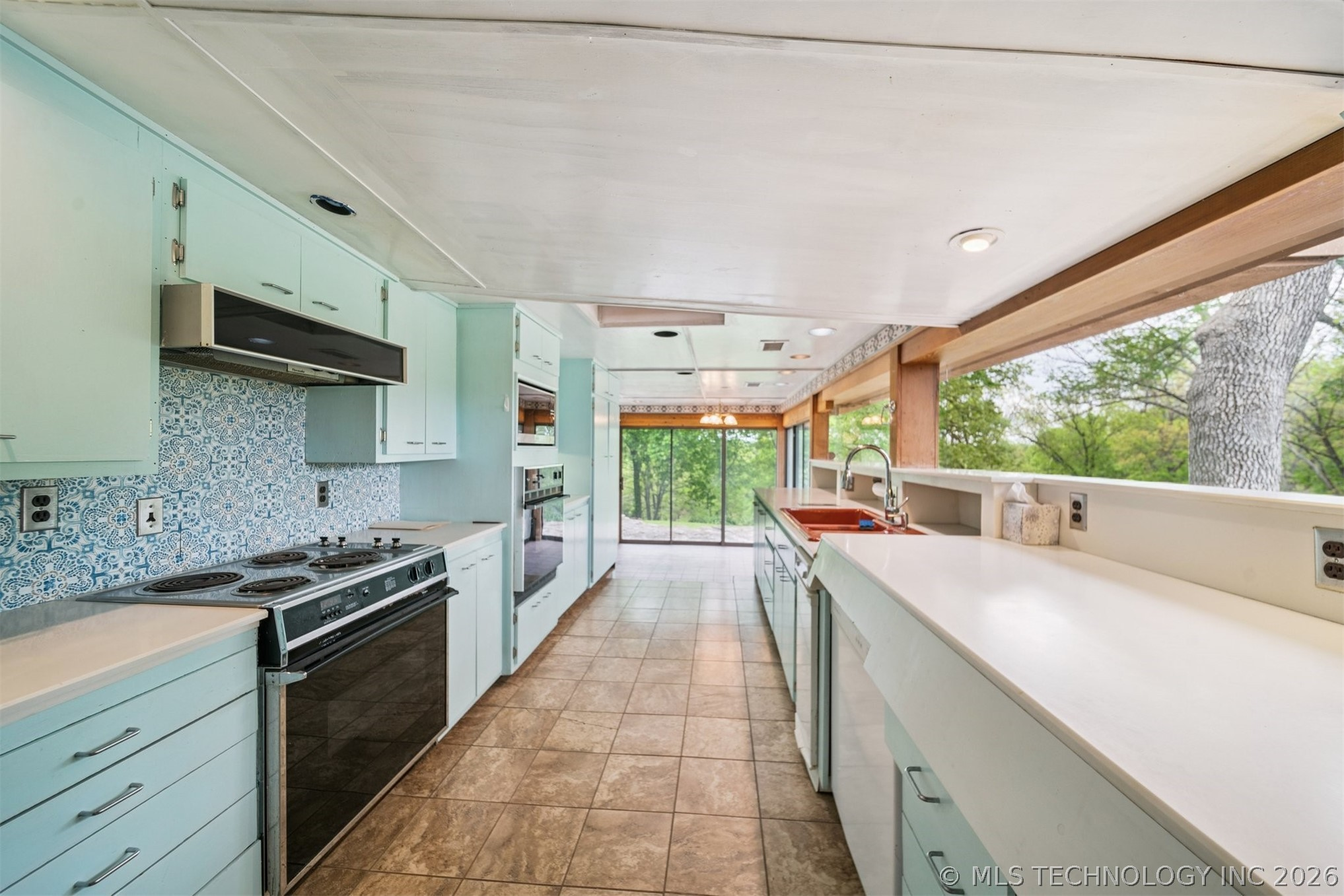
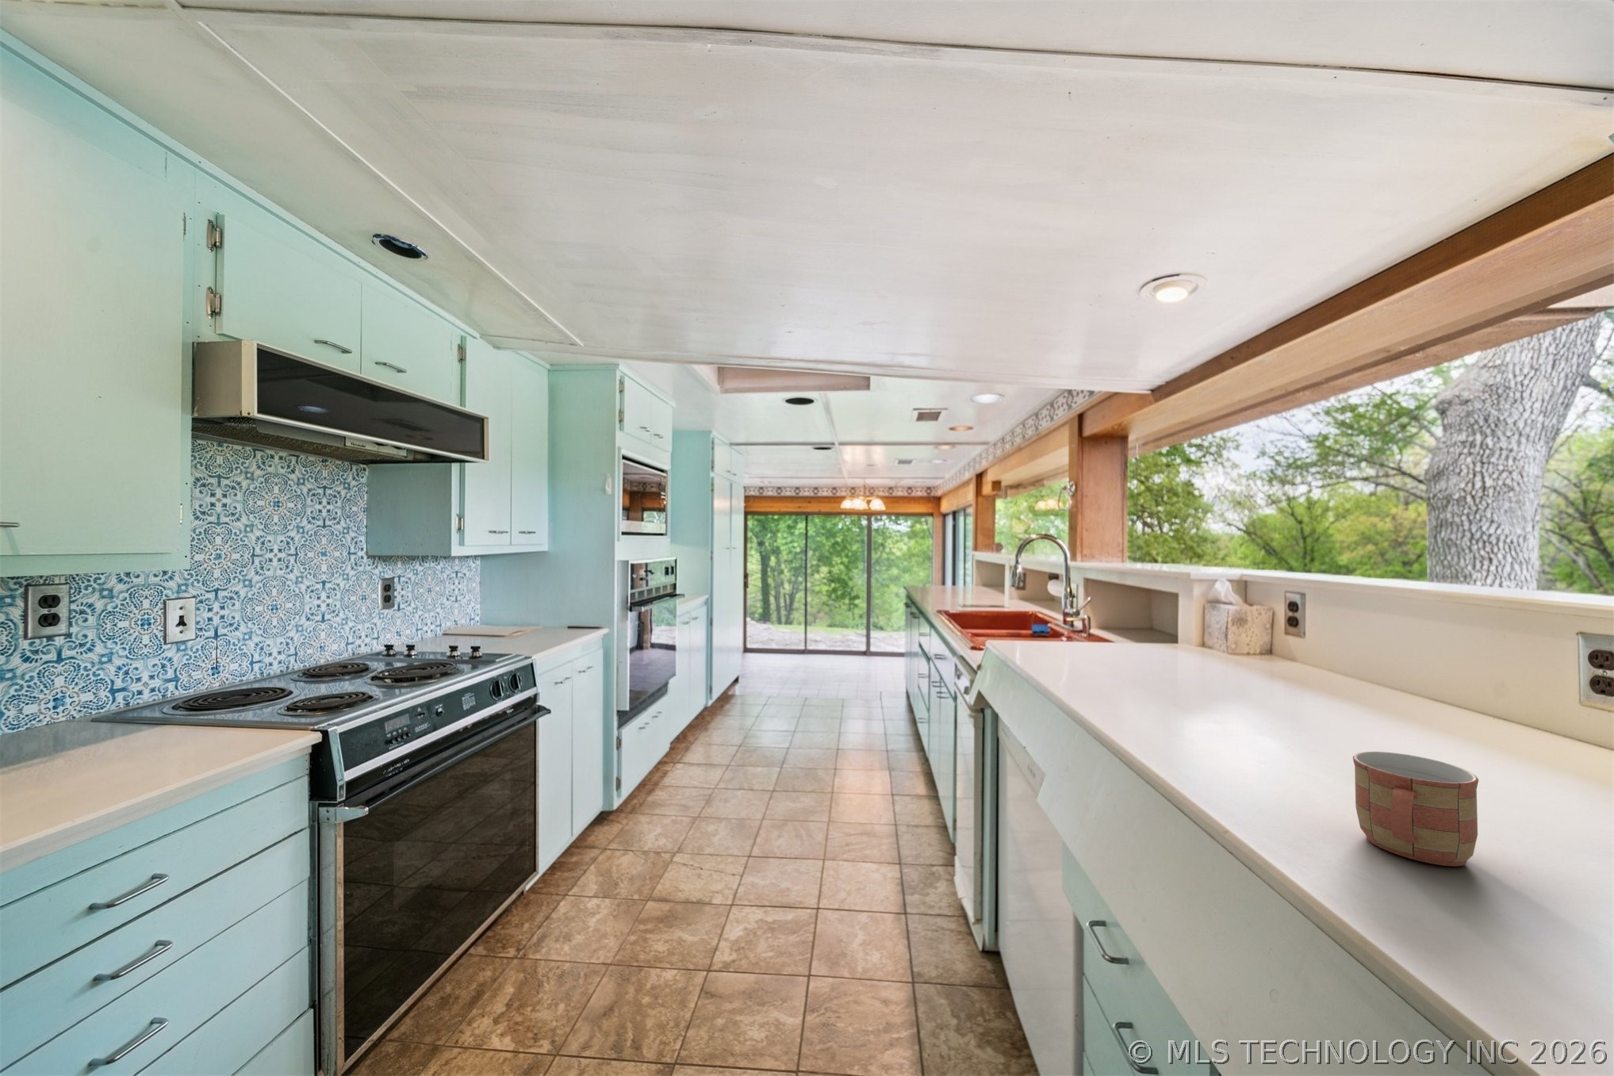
+ mug [1352,751,1480,867]
